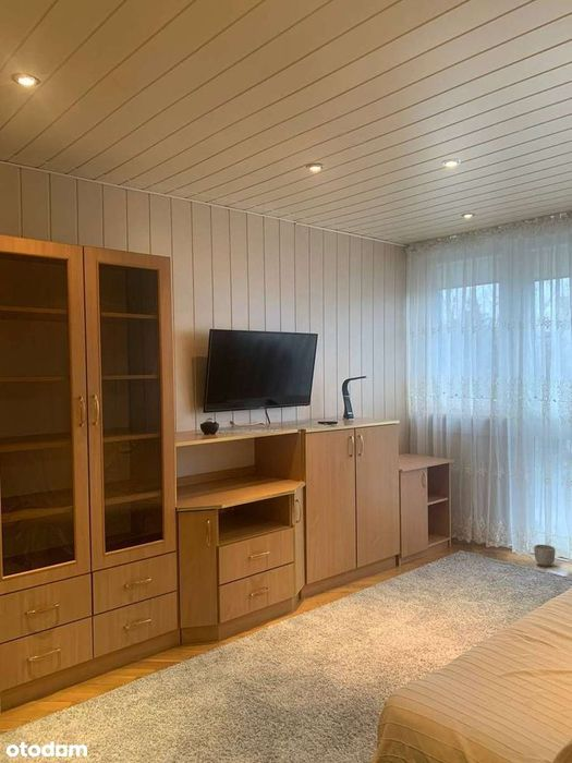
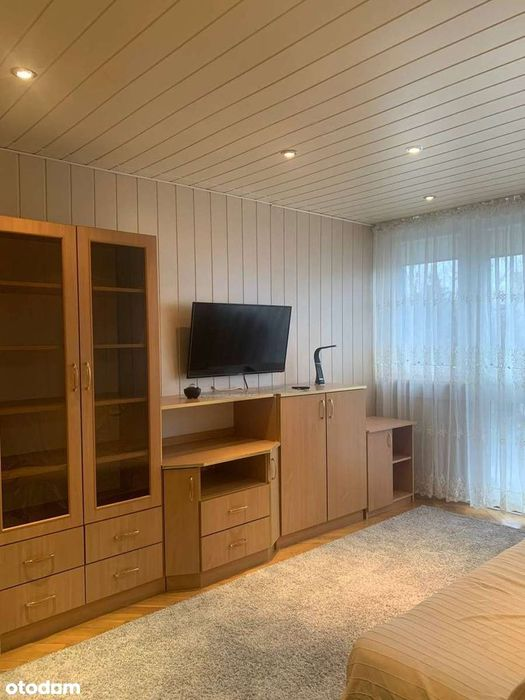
- planter [533,544,557,568]
